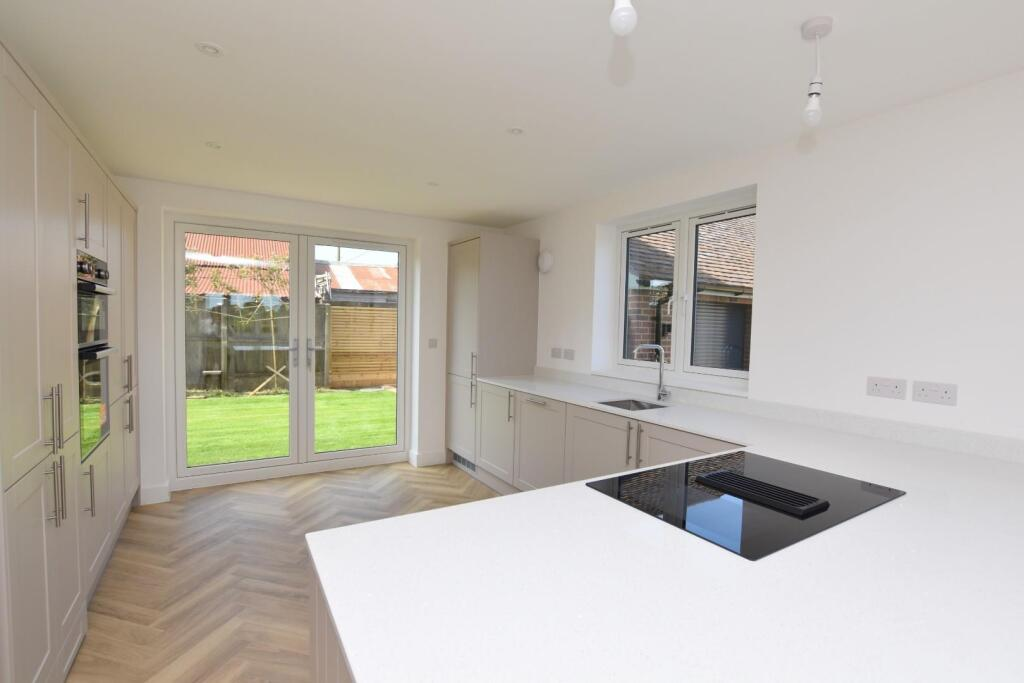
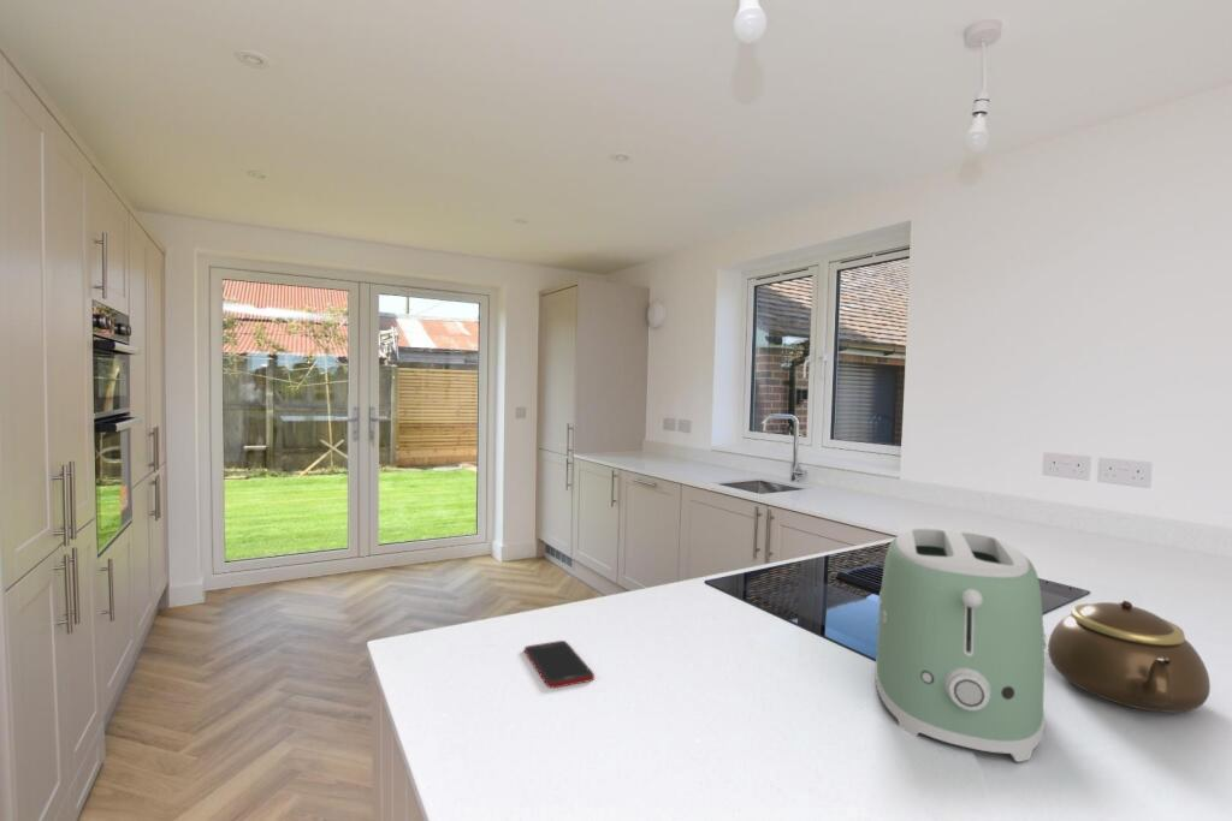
+ toaster [873,526,1047,763]
+ cell phone [523,639,596,689]
+ teapot [1047,600,1212,714]
